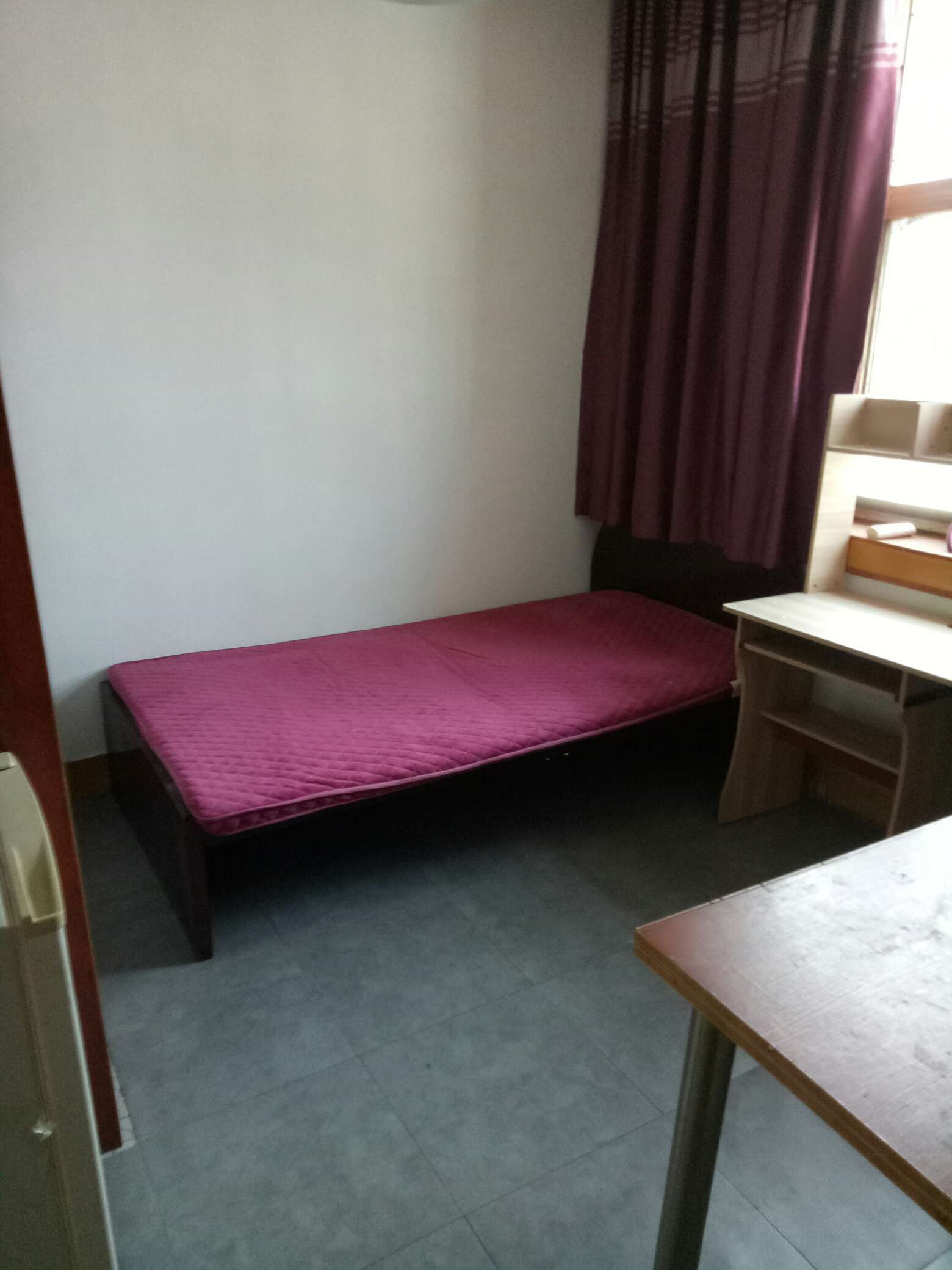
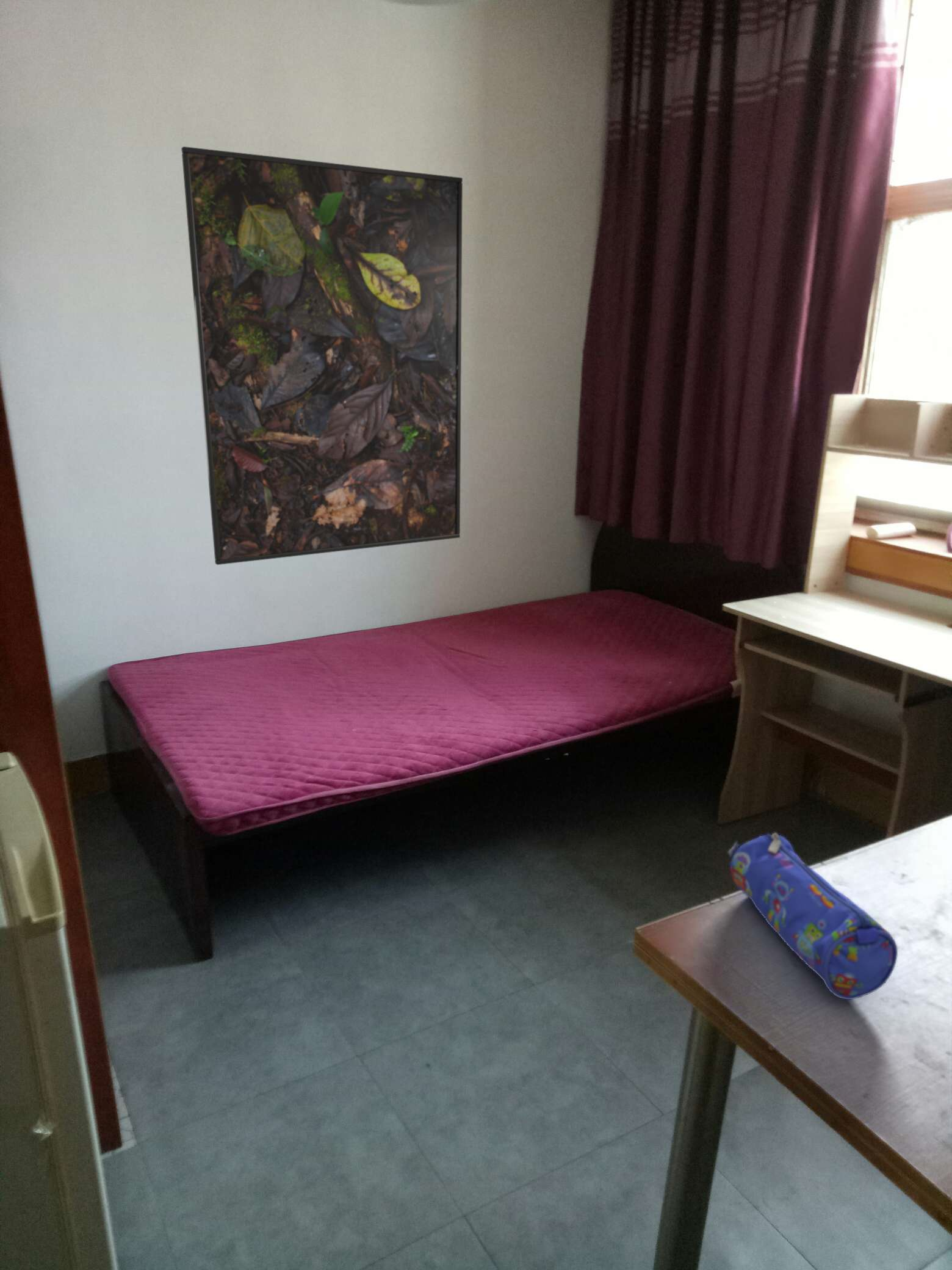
+ pencil case [727,832,898,1000]
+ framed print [181,146,463,565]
